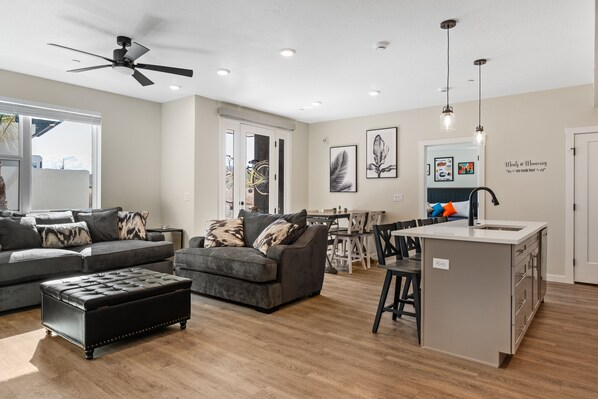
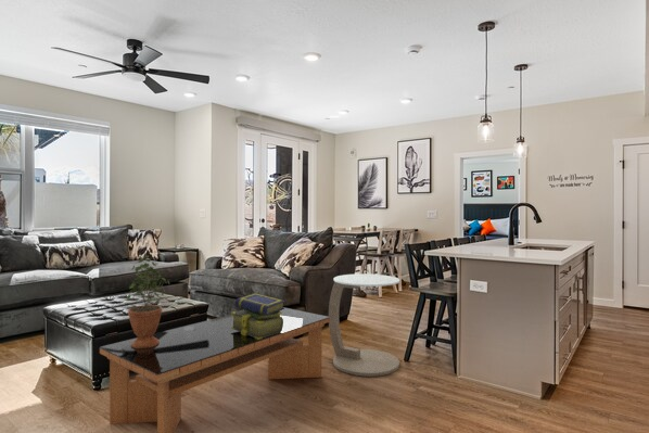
+ coffee table [99,306,330,433]
+ side table [328,272,400,378]
+ stack of books [230,292,285,340]
+ potted plant [126,255,170,348]
